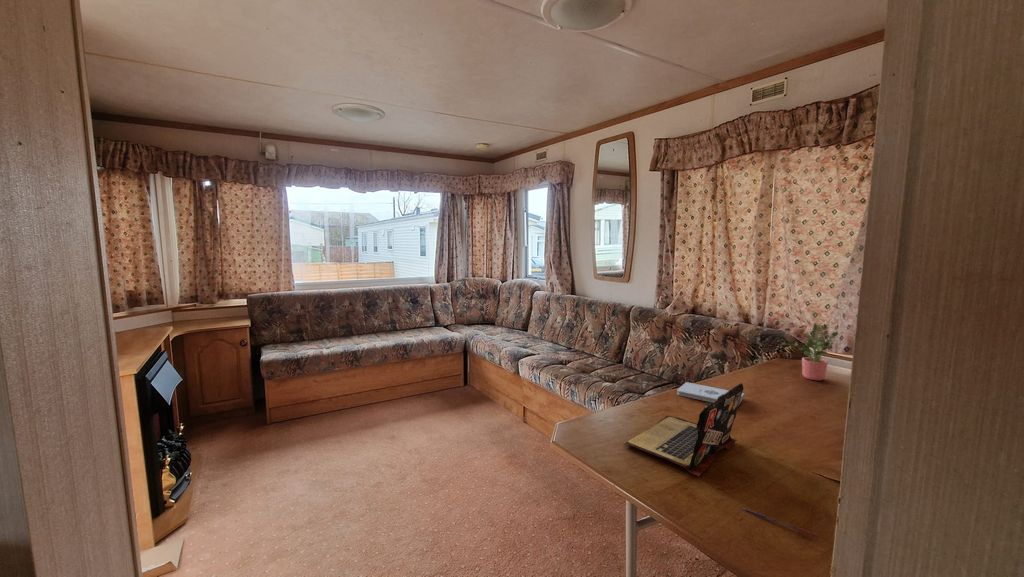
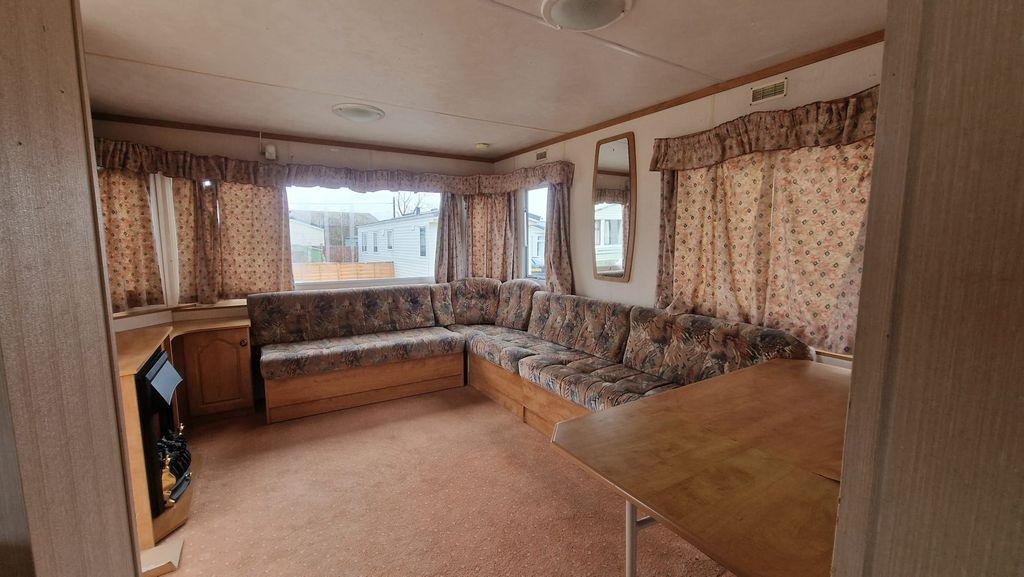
- laptop [622,382,745,477]
- pen [741,507,819,539]
- notepad [676,381,745,405]
- potted plant [779,322,840,381]
